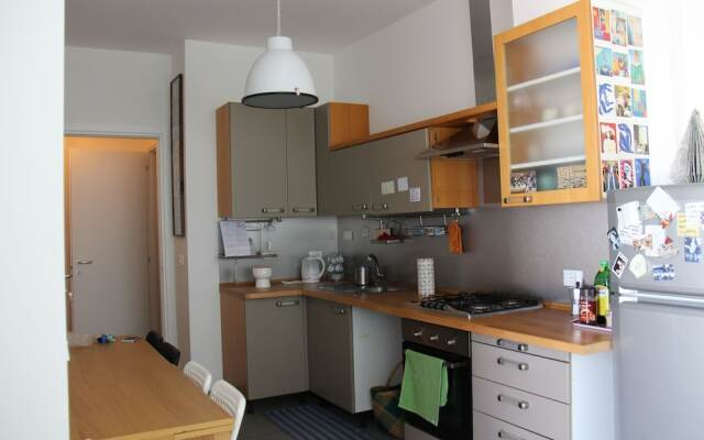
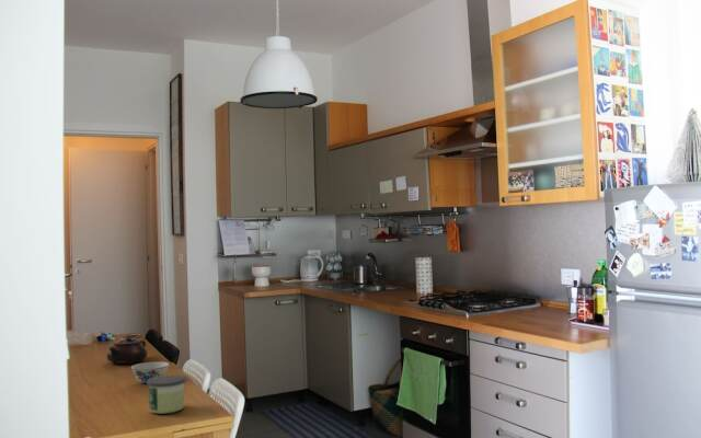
+ chinaware [130,361,170,384]
+ teapot [106,336,148,365]
+ candle [146,374,186,415]
